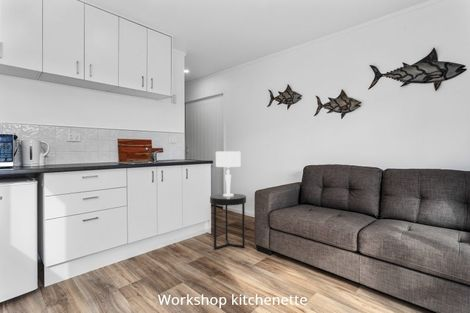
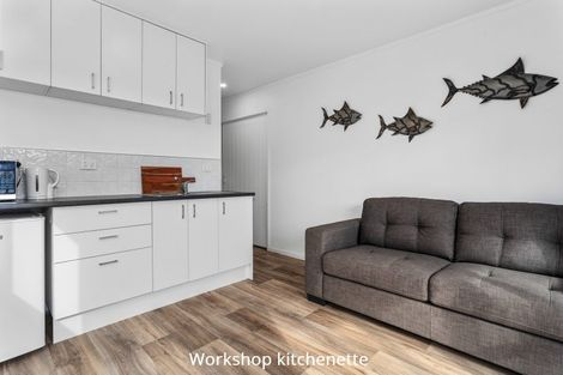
- table lamp [215,150,241,196]
- side table [209,193,247,250]
